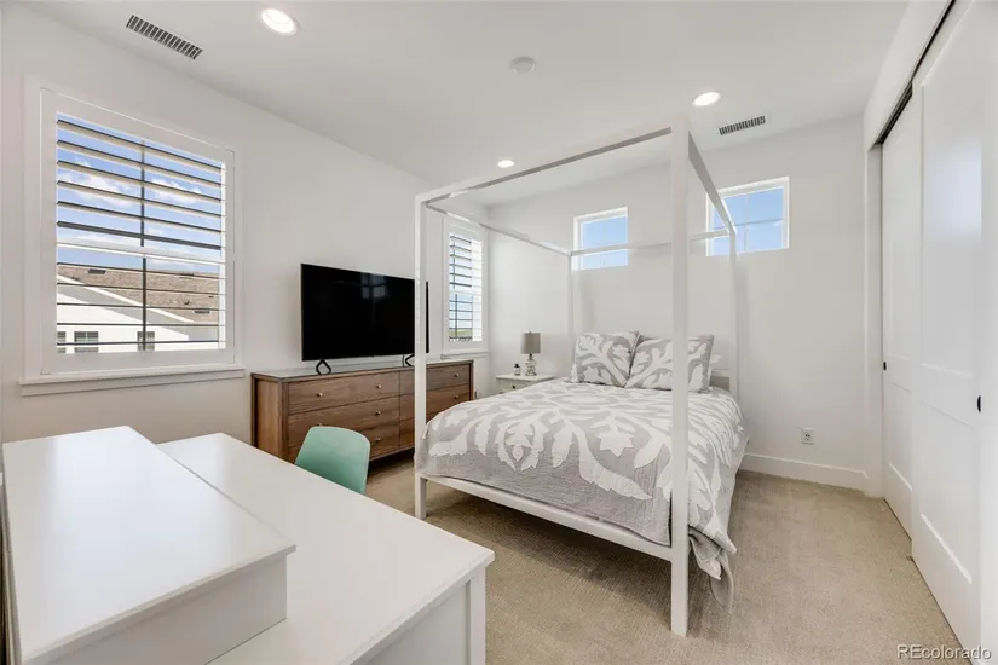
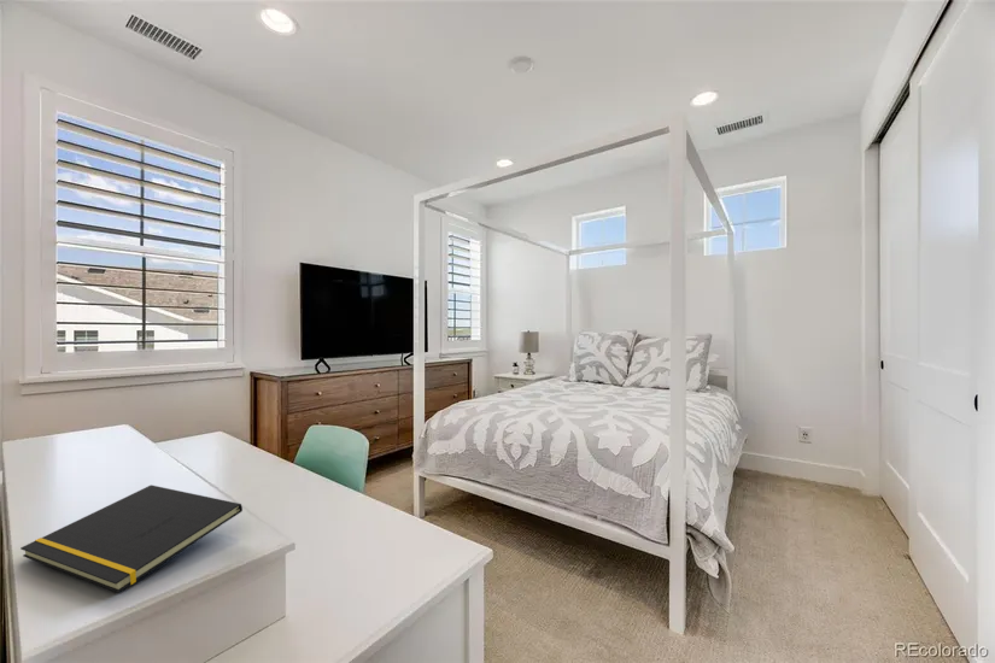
+ notepad [19,485,244,593]
